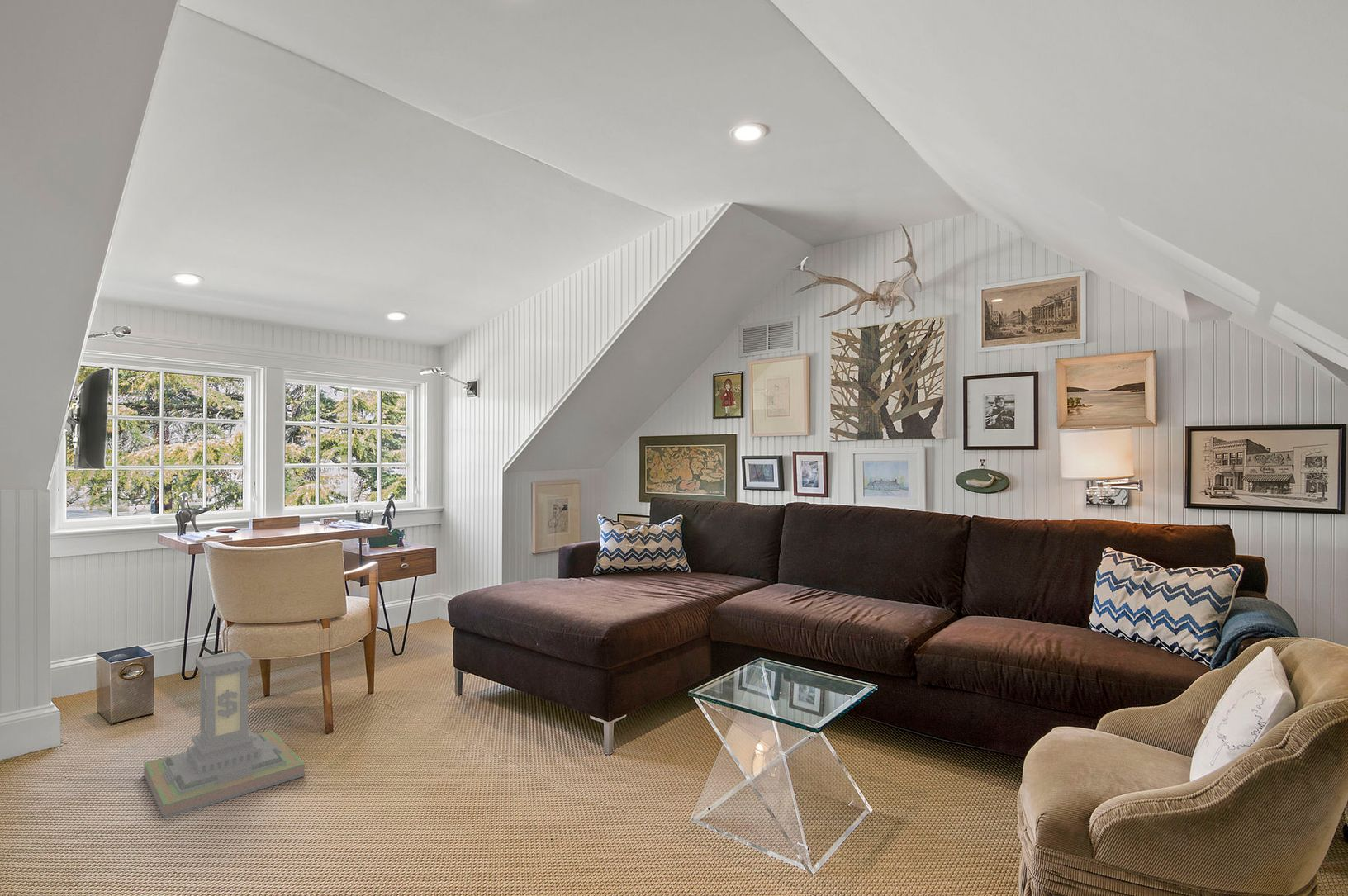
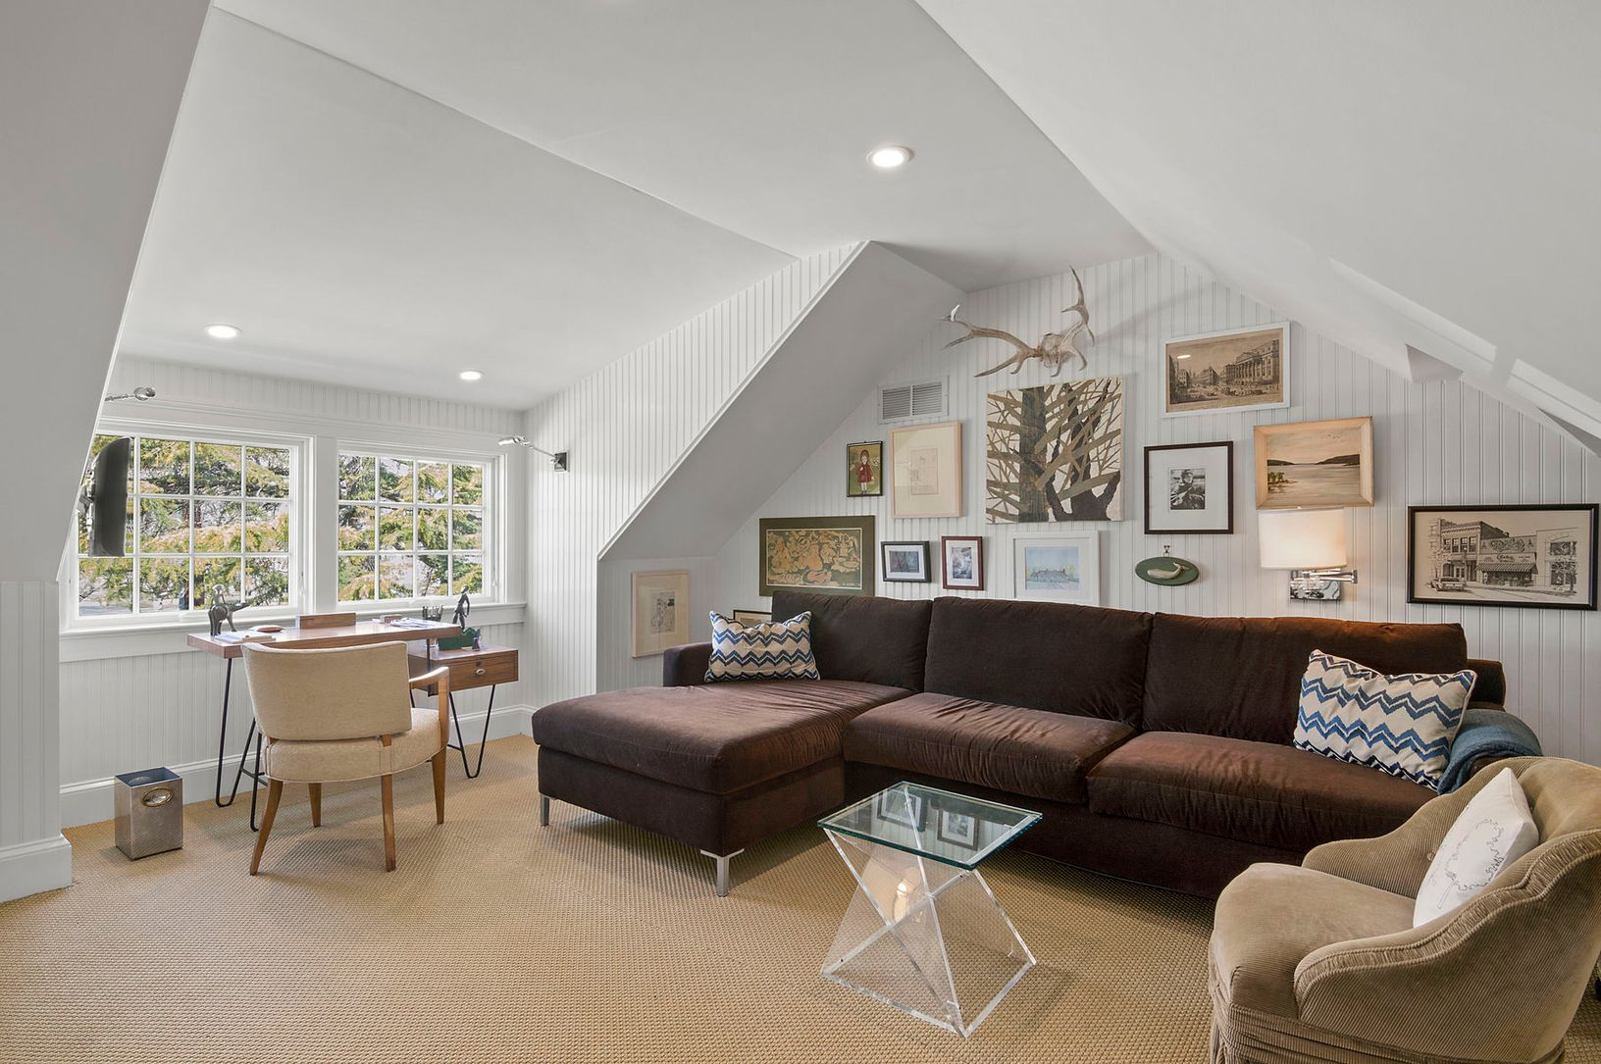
- lantern [143,649,306,819]
